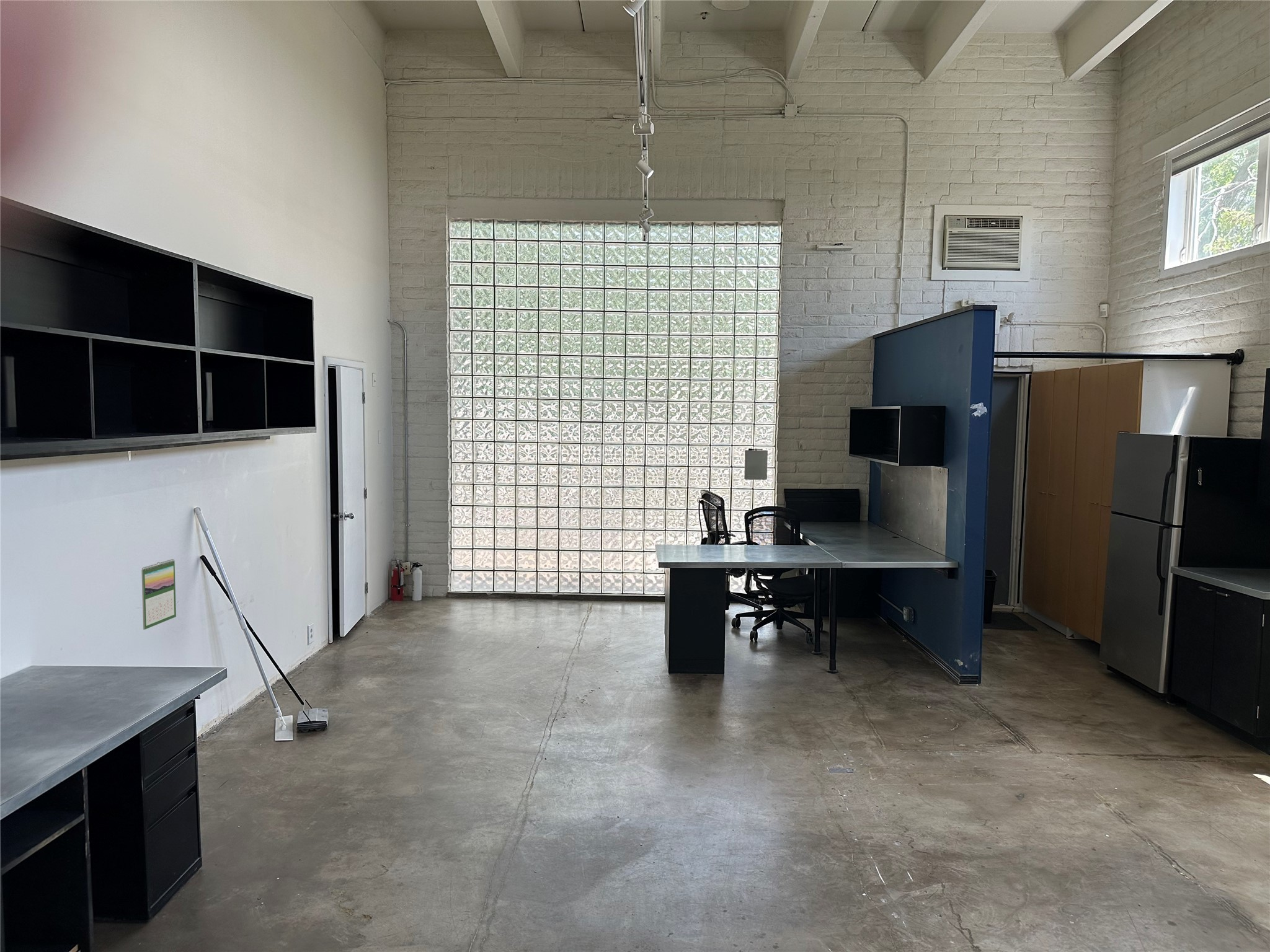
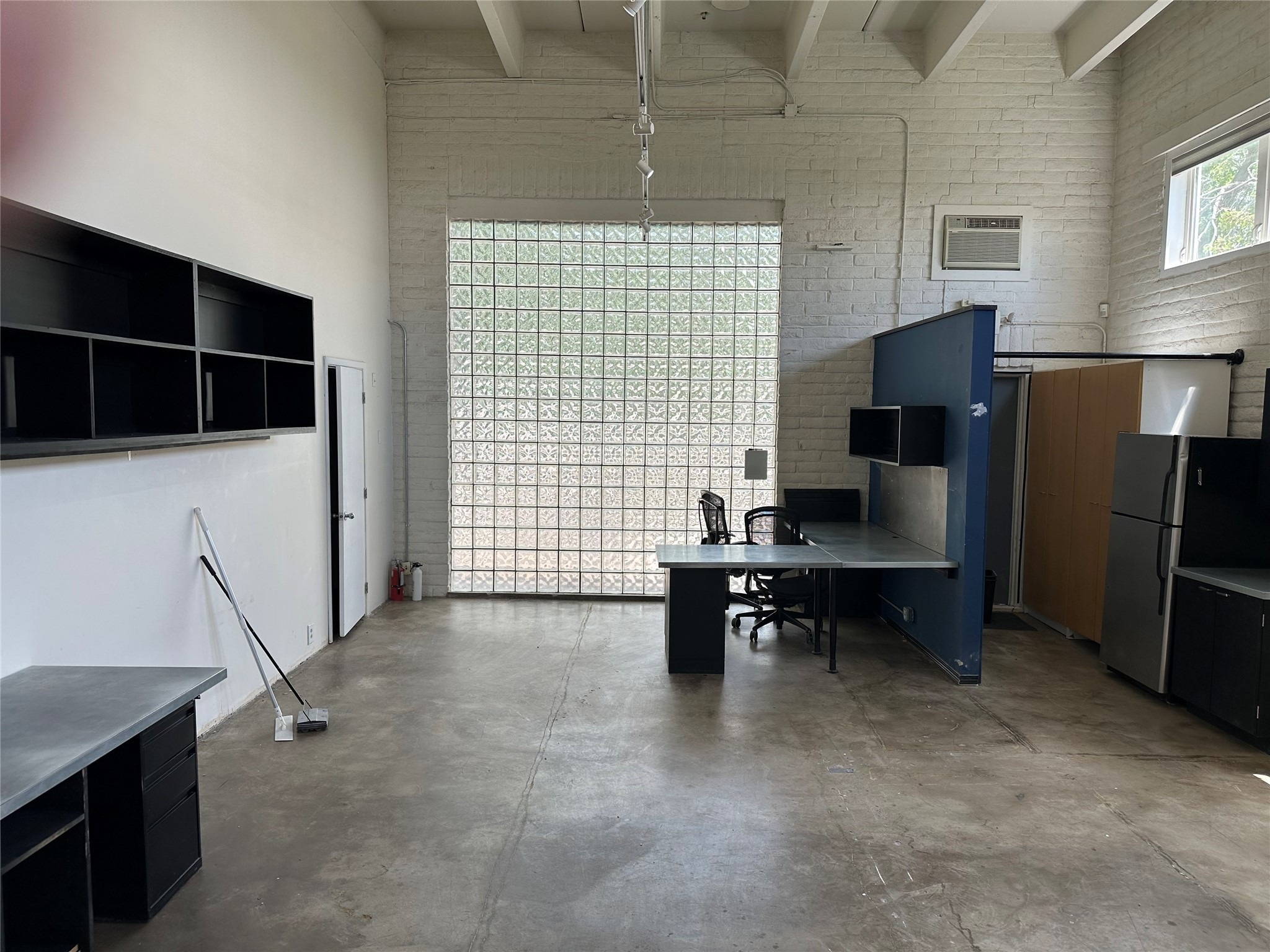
- calendar [141,558,177,630]
